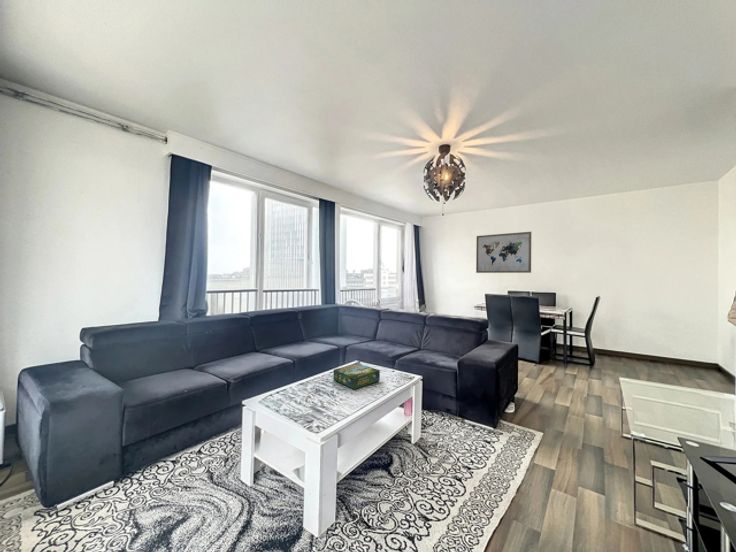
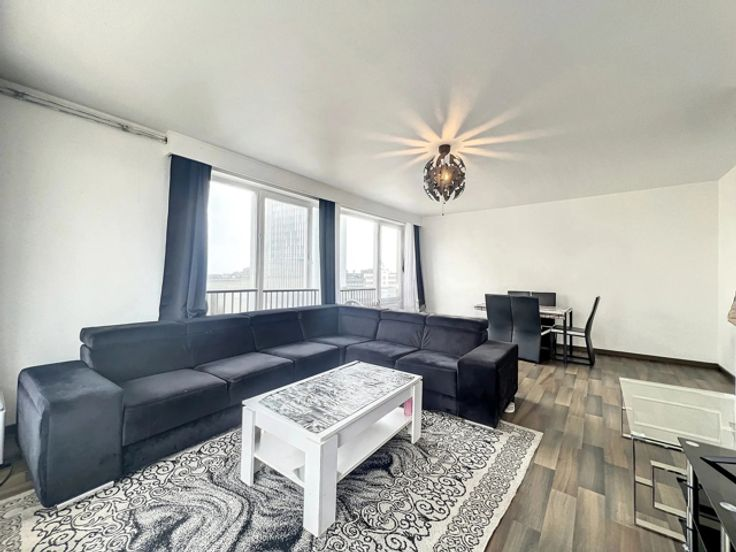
- wall art [475,231,532,274]
- board game [333,362,381,390]
